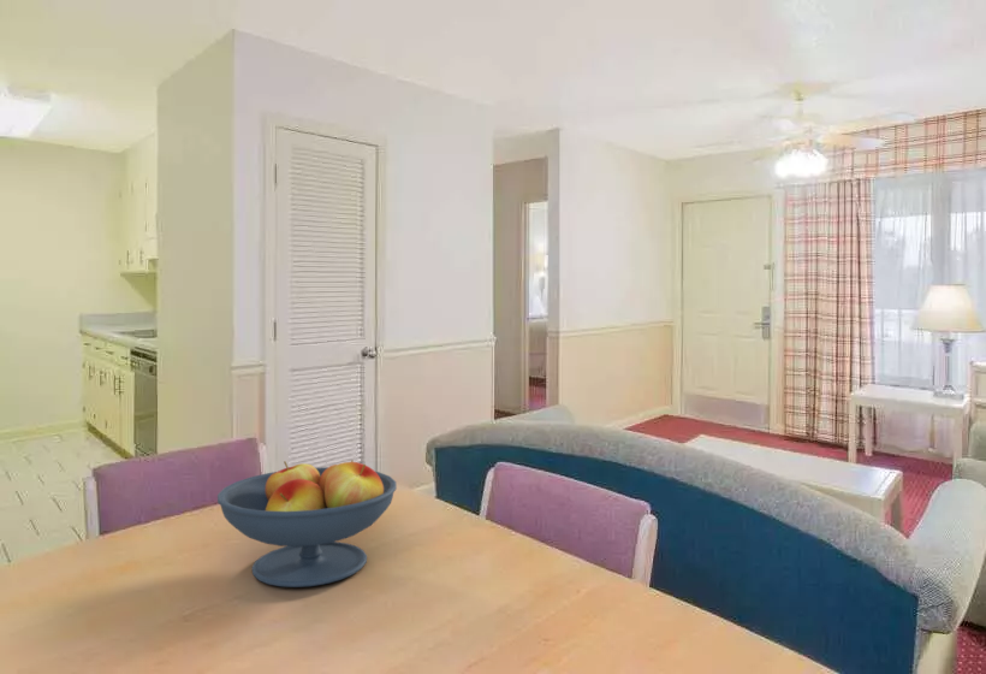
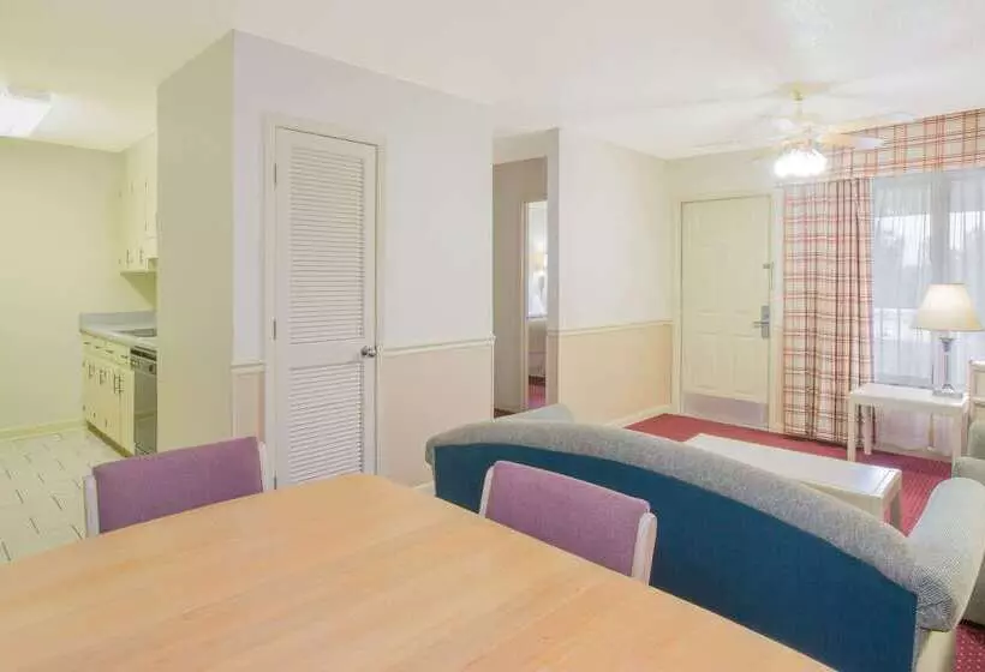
- fruit bowl [216,459,398,589]
